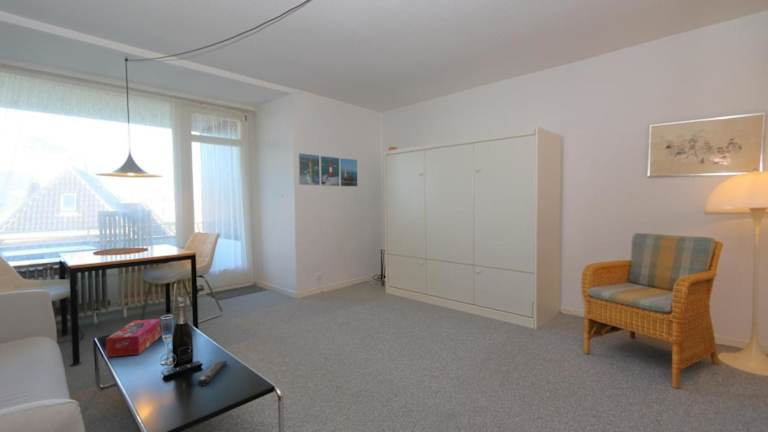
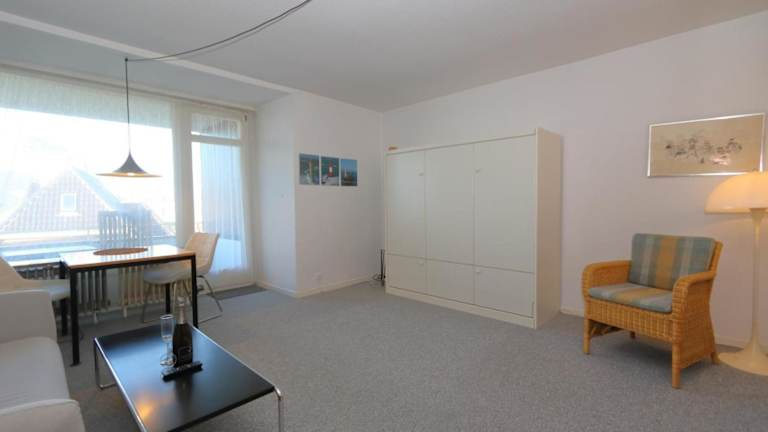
- tissue box [105,318,162,358]
- remote control [197,360,228,387]
